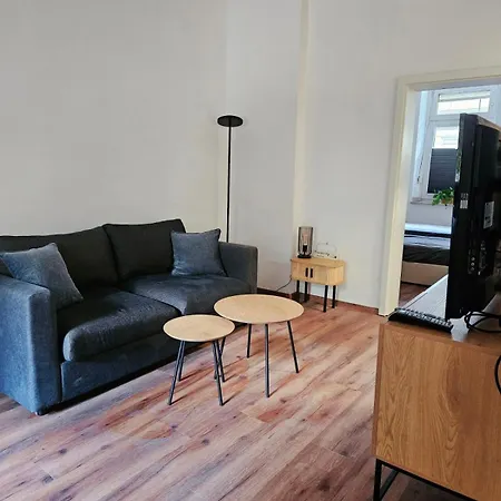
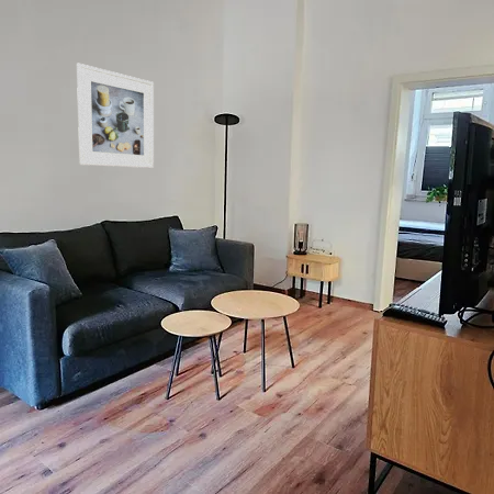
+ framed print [76,63,155,169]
